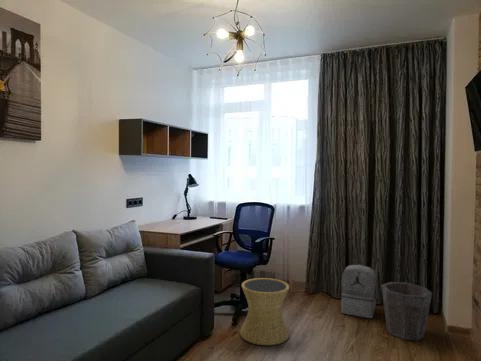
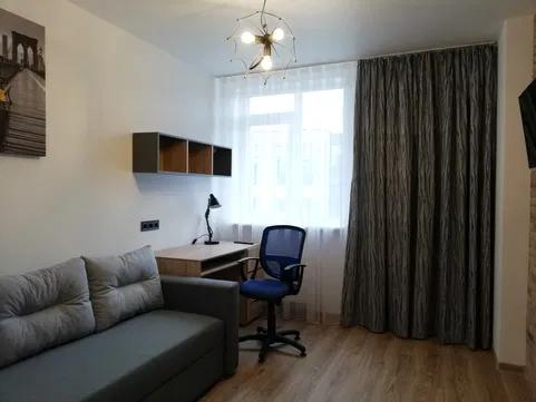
- waste bin [380,281,433,341]
- side table [239,277,290,346]
- backpack [340,264,377,319]
